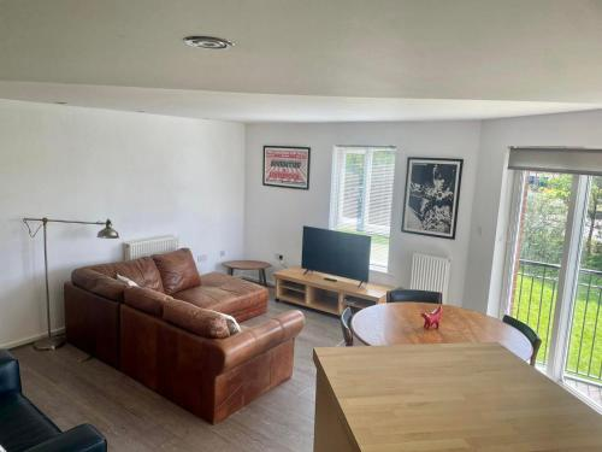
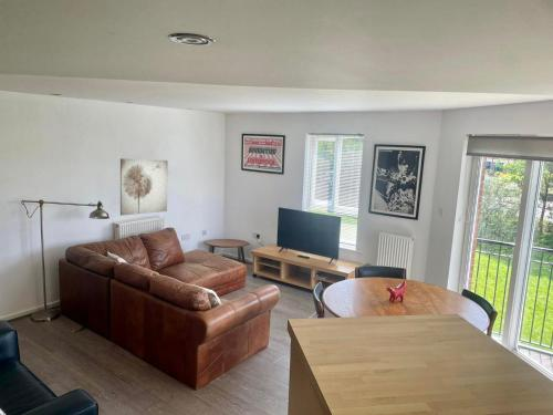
+ wall art [119,157,169,217]
